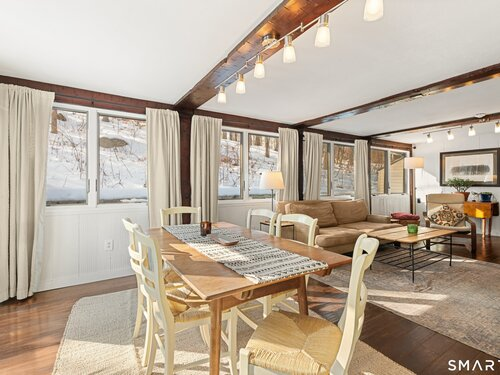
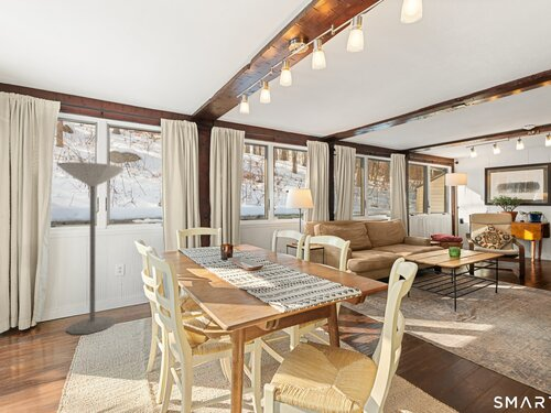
+ floor lamp [56,161,126,335]
